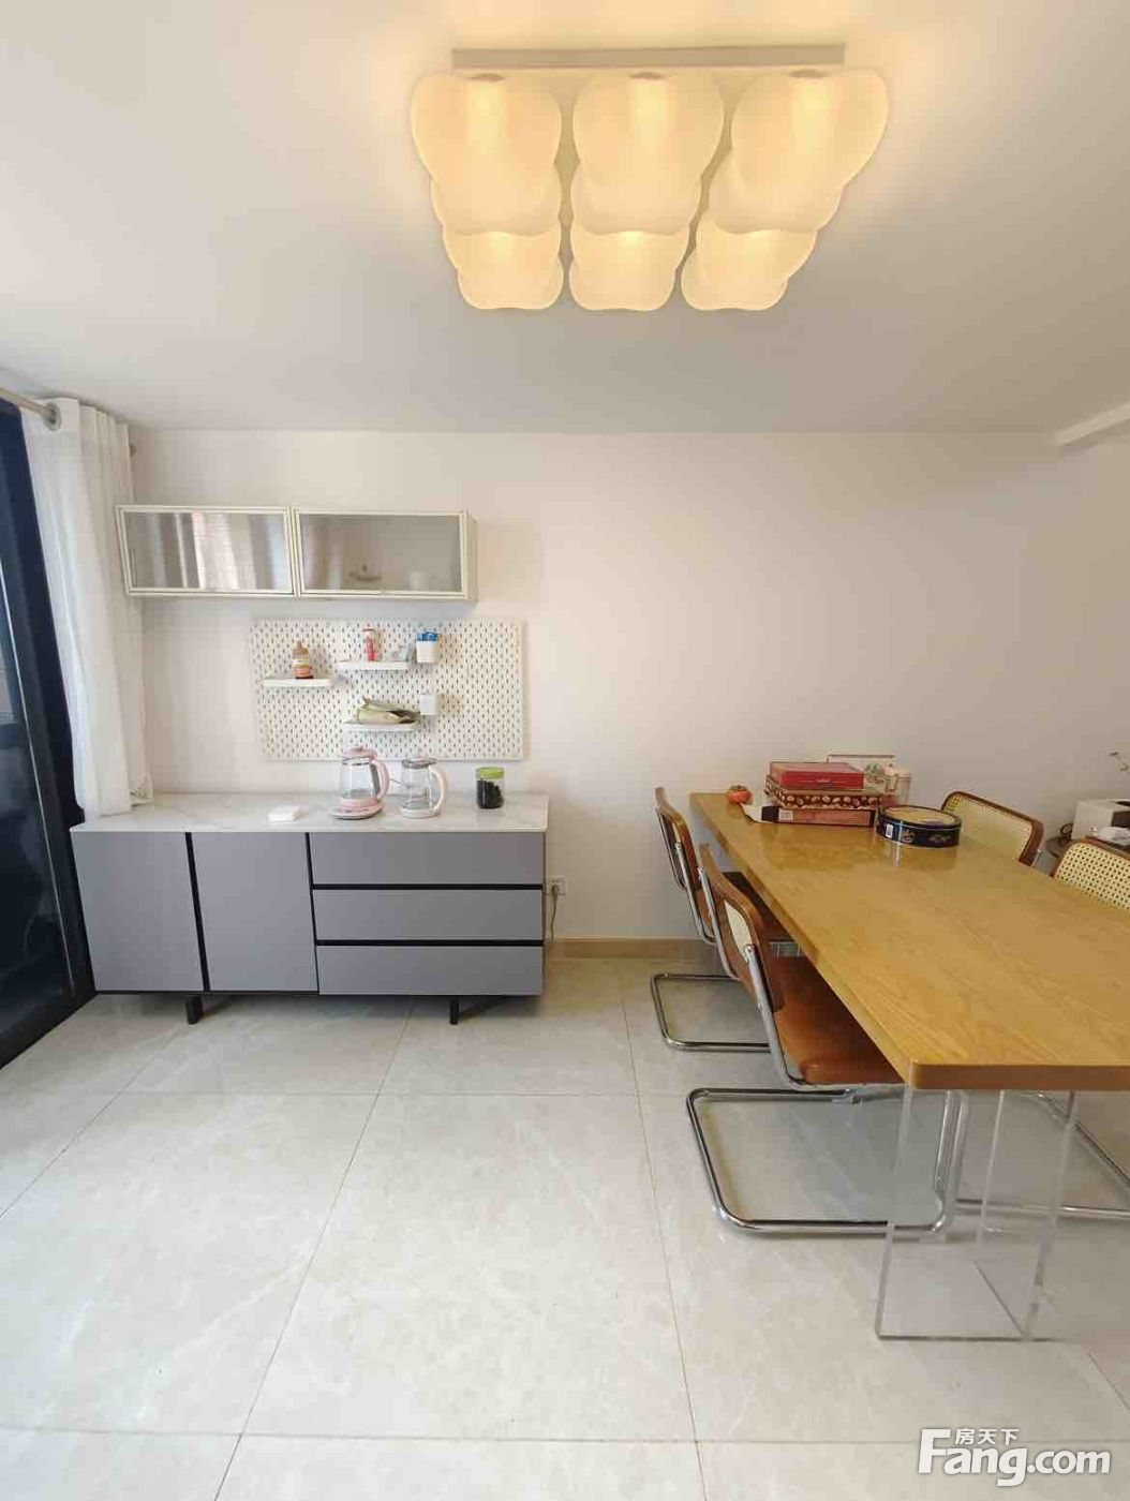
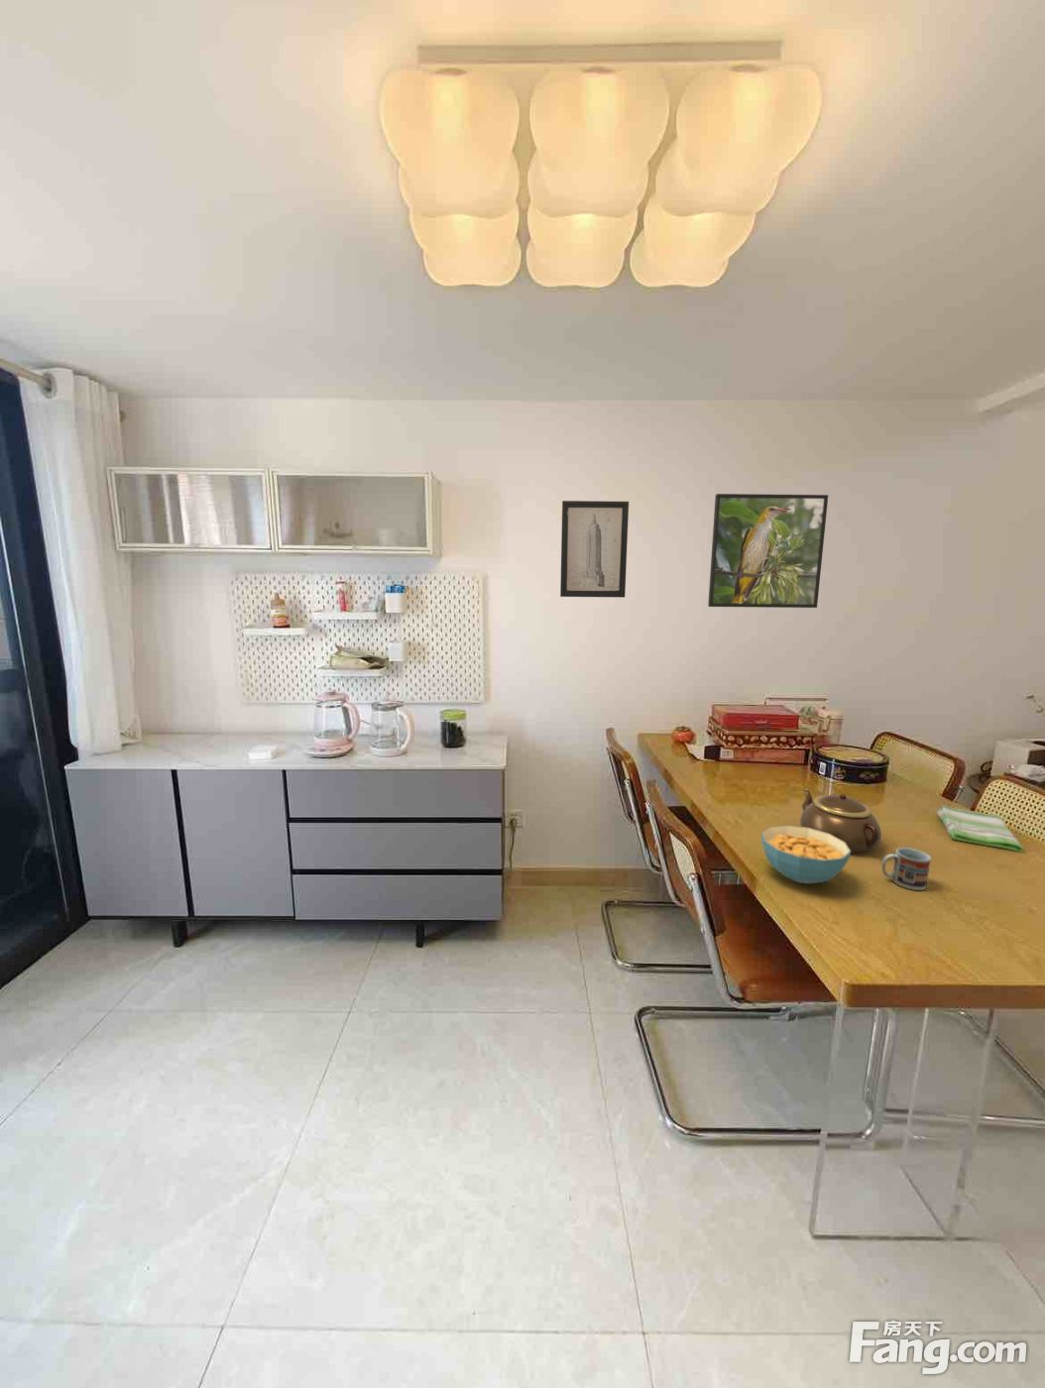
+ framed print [707,493,829,609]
+ dish towel [936,804,1024,853]
+ wall art [559,499,630,599]
+ cup [880,847,932,891]
+ cereal bowl [761,825,852,885]
+ teapot [799,787,883,853]
